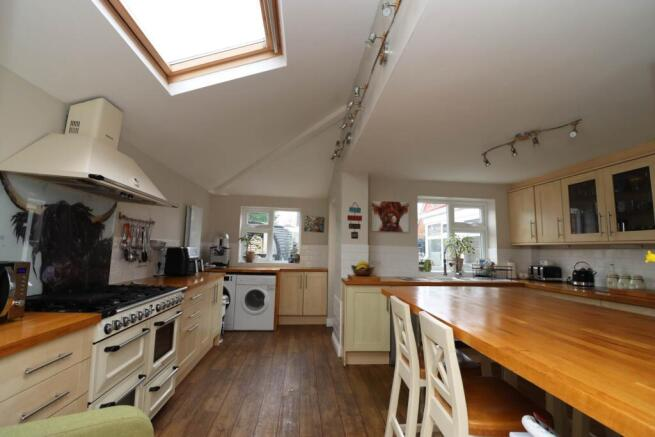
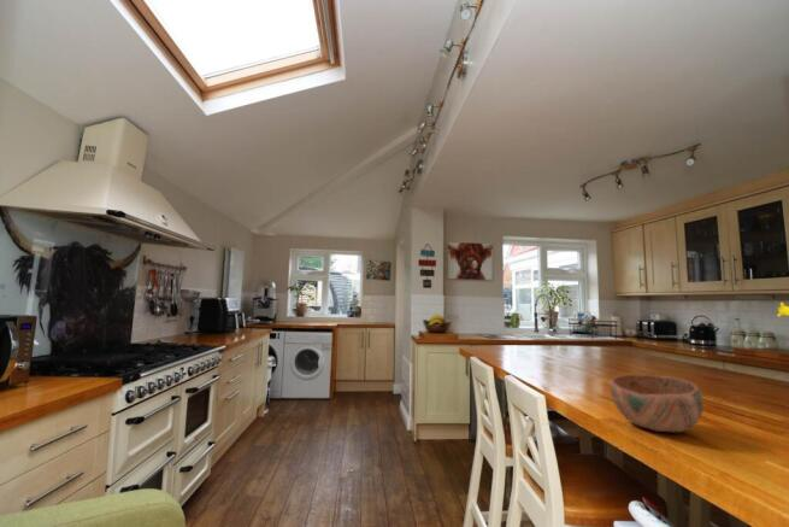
+ bowl [608,374,705,433]
